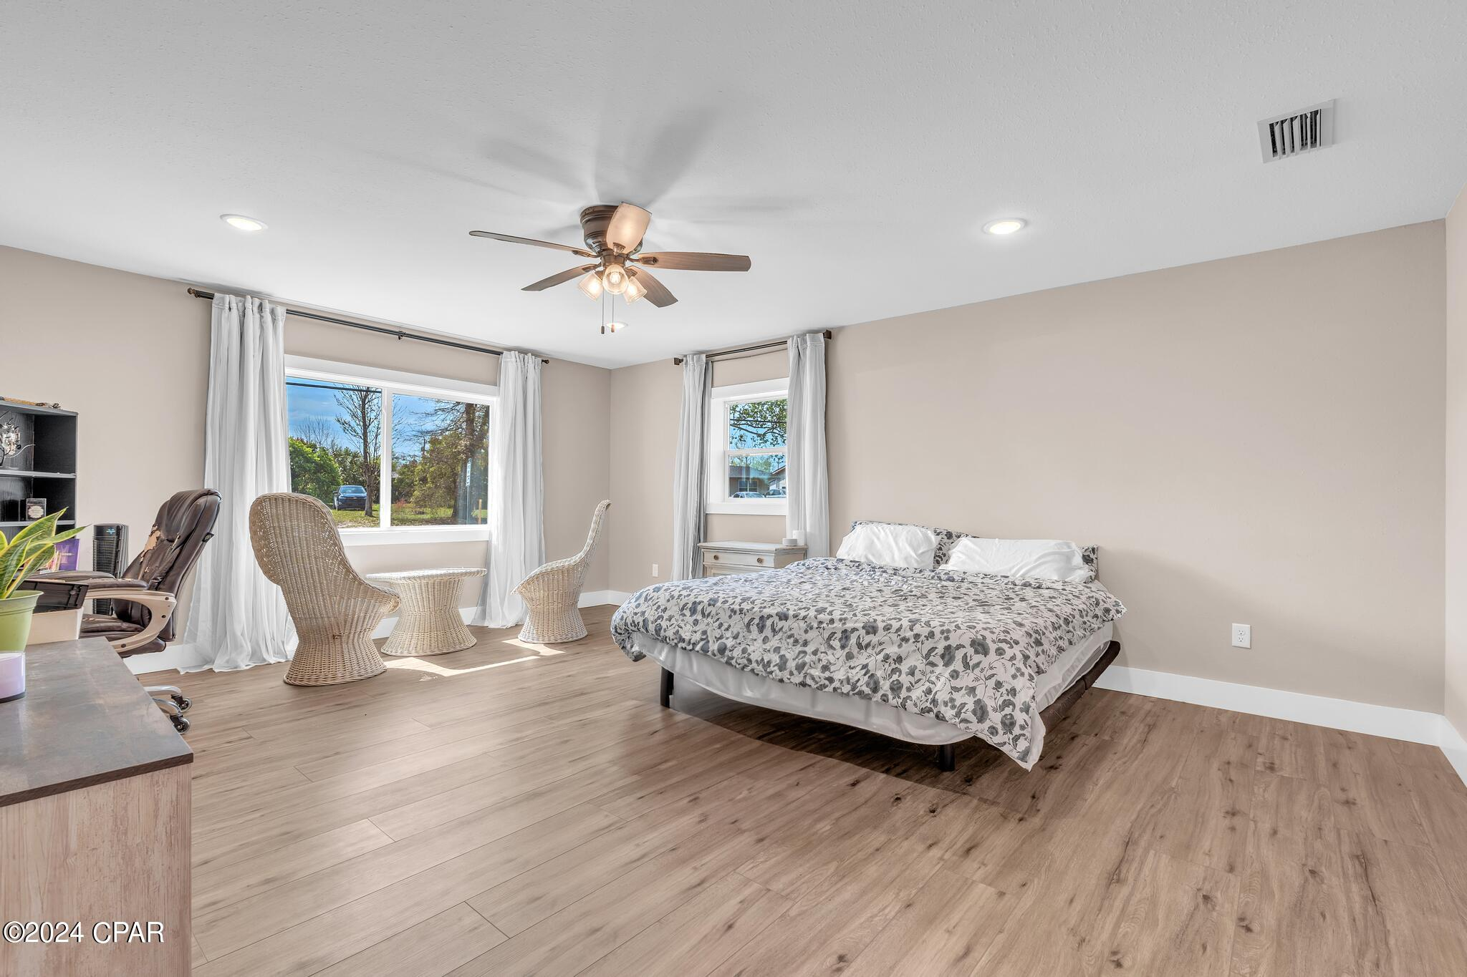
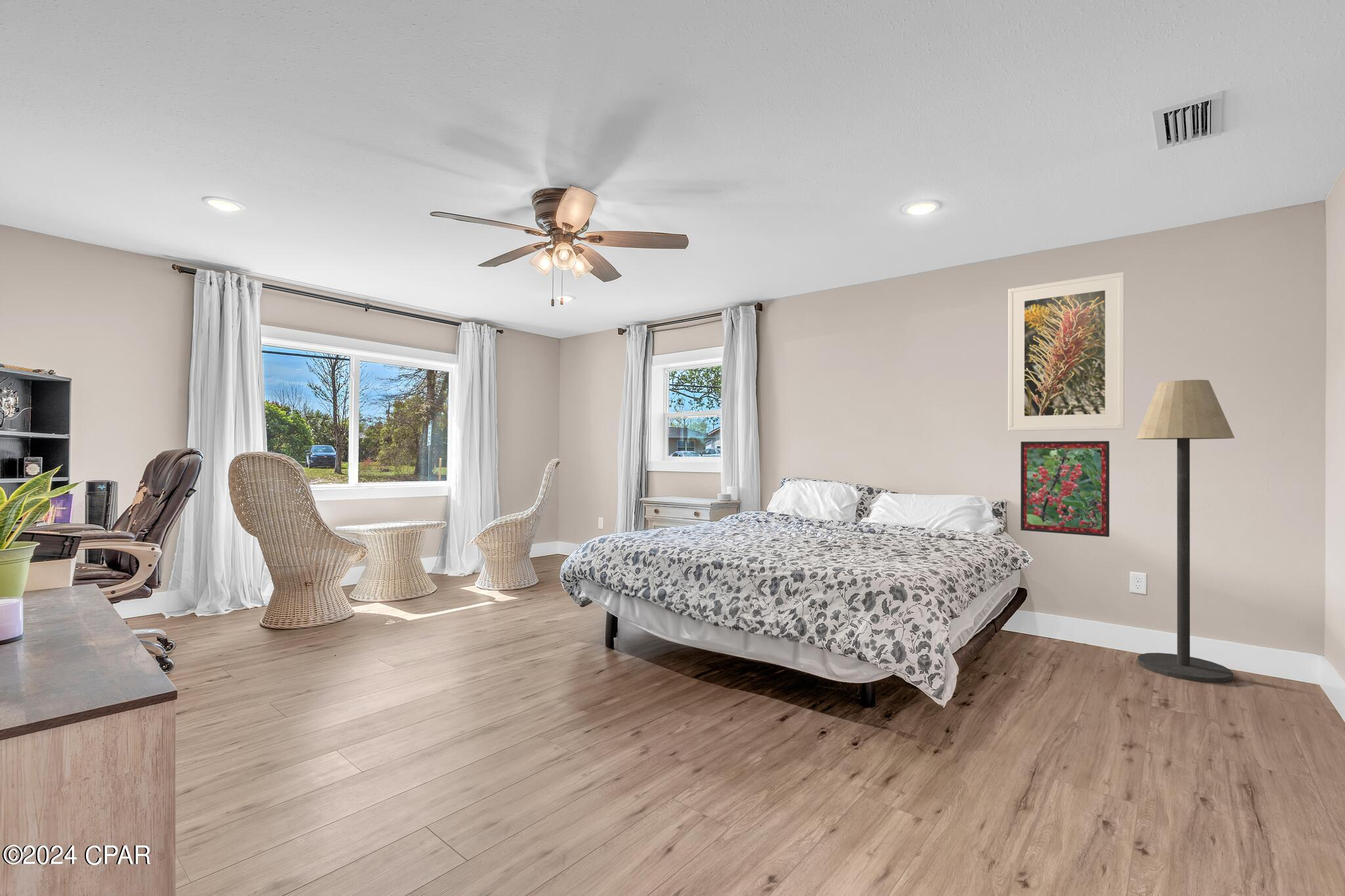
+ floor lamp [1136,379,1235,683]
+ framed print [1007,272,1125,431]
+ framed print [1020,440,1110,538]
